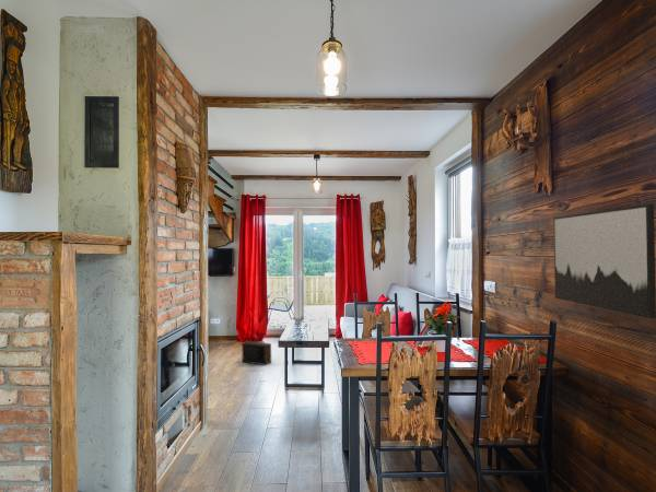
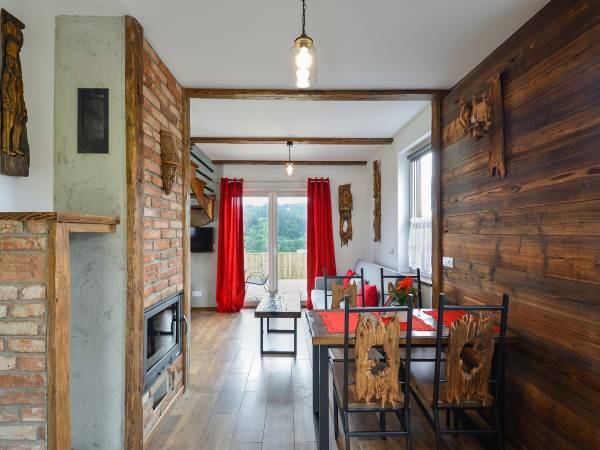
- wall art [553,203,656,319]
- speaker [241,340,272,366]
